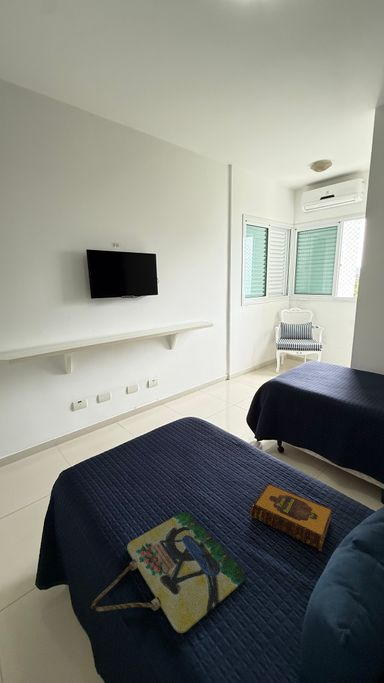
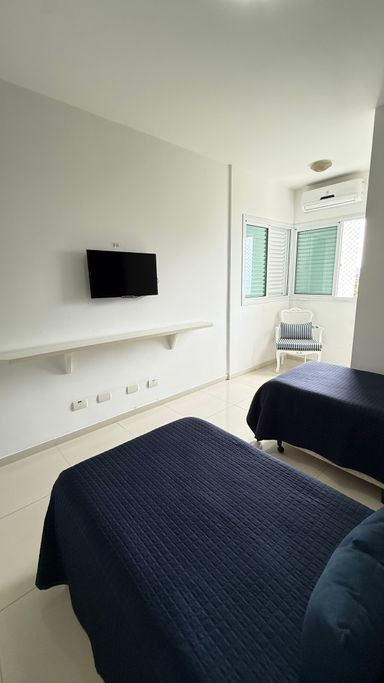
- home sign [90,511,247,634]
- hardback book [249,482,334,552]
